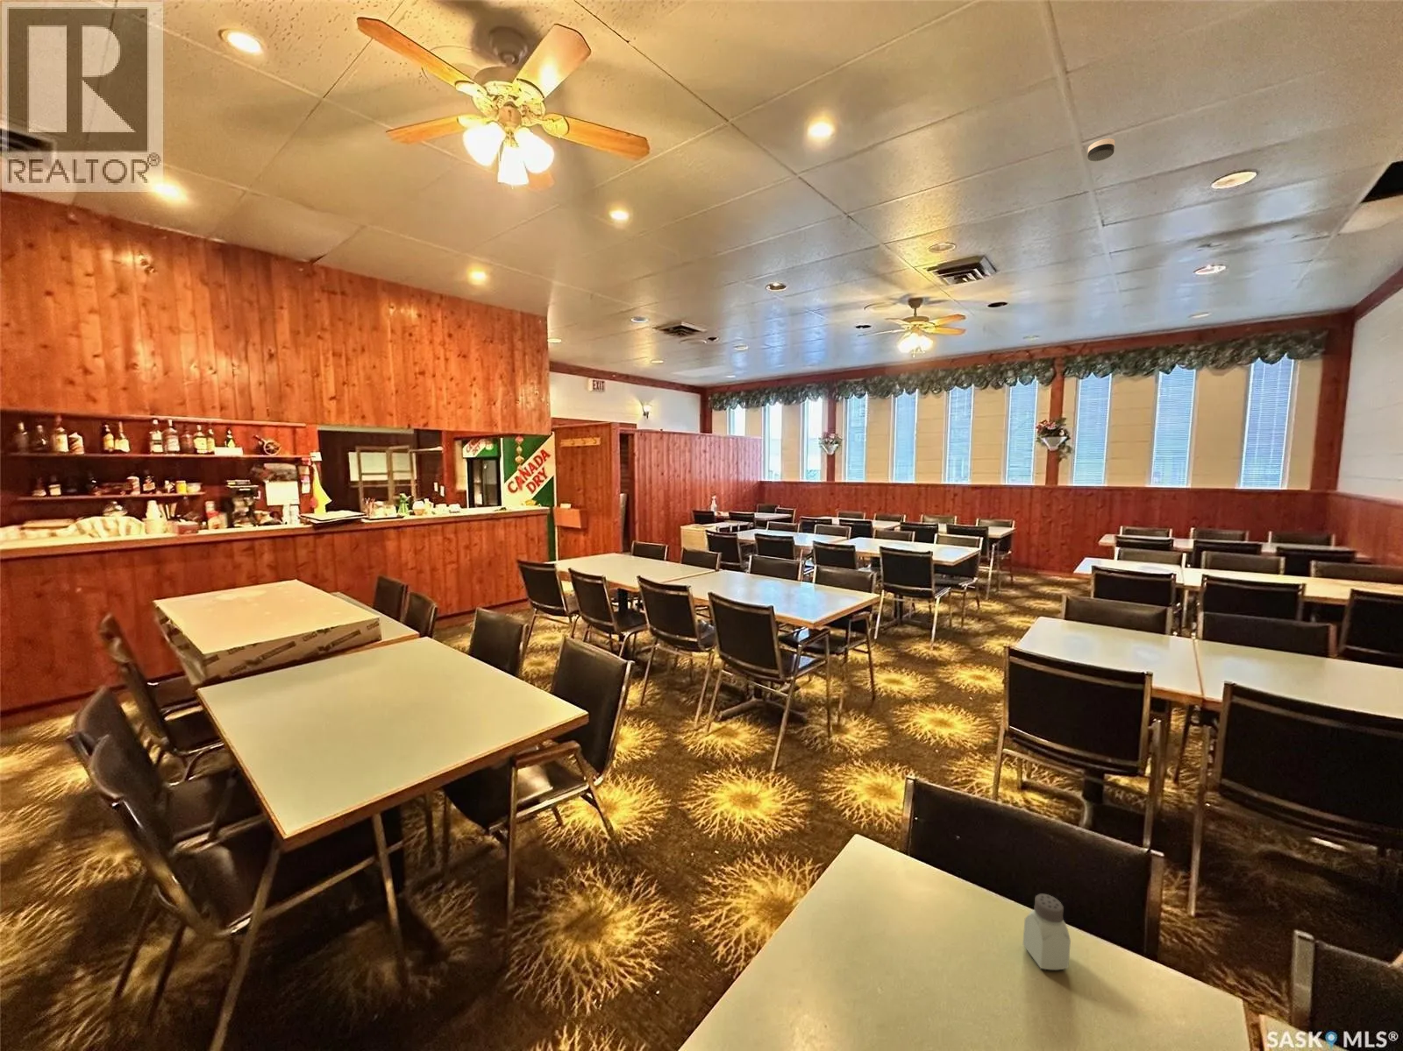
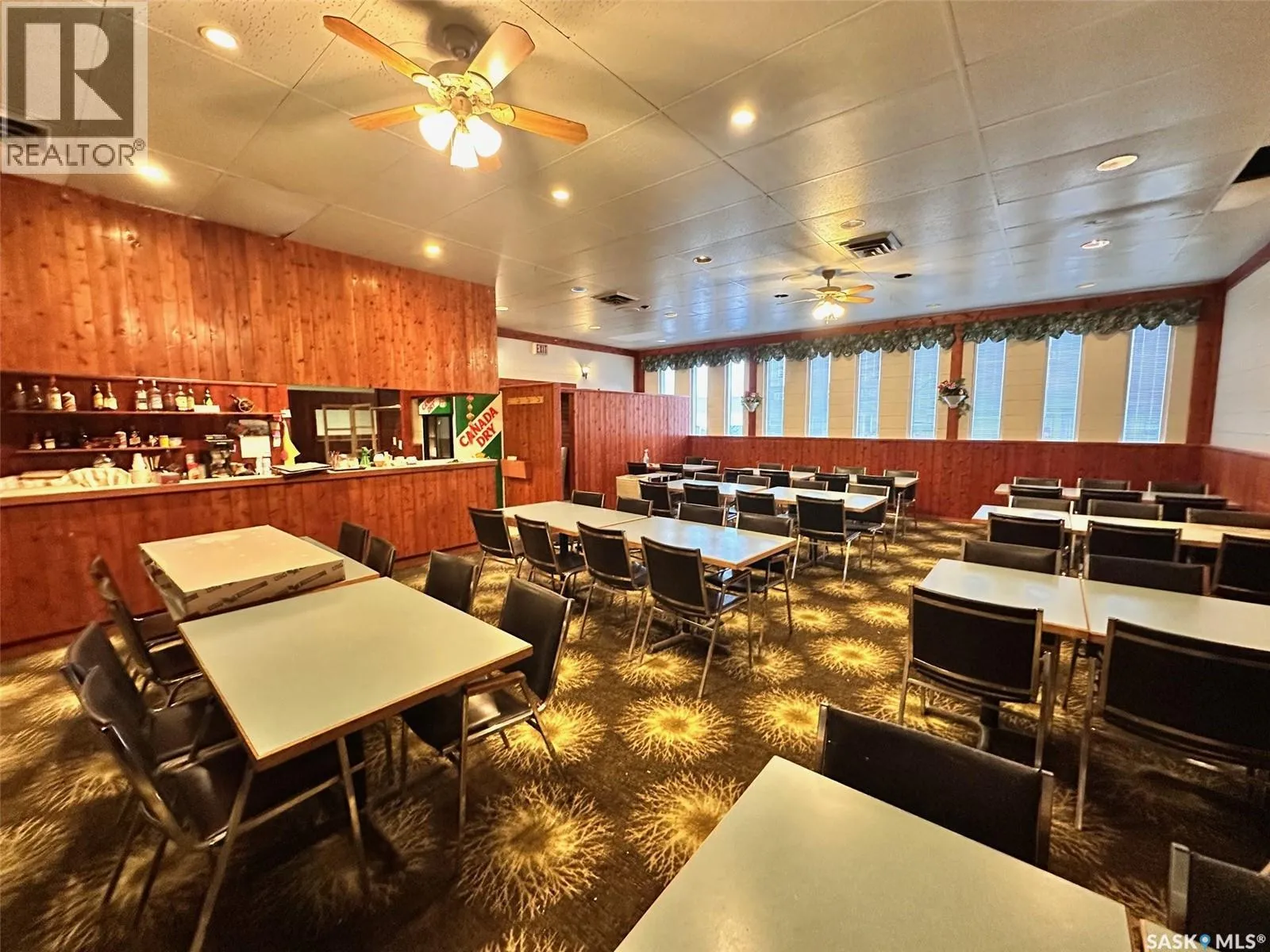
- smoke detector [1086,138,1116,163]
- saltshaker [1023,893,1072,970]
